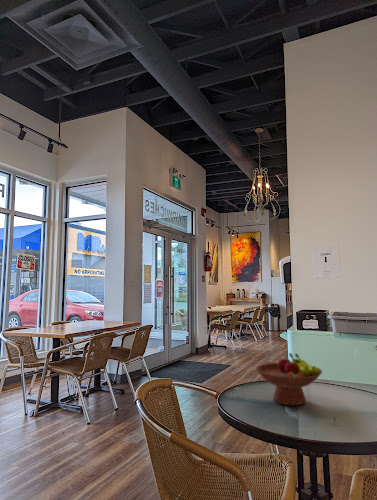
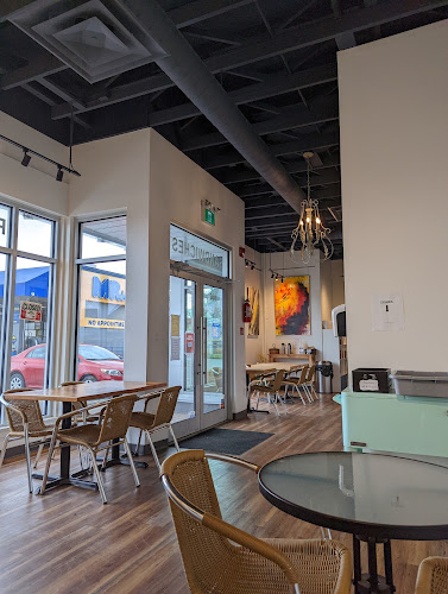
- fruit bowl [255,352,323,407]
